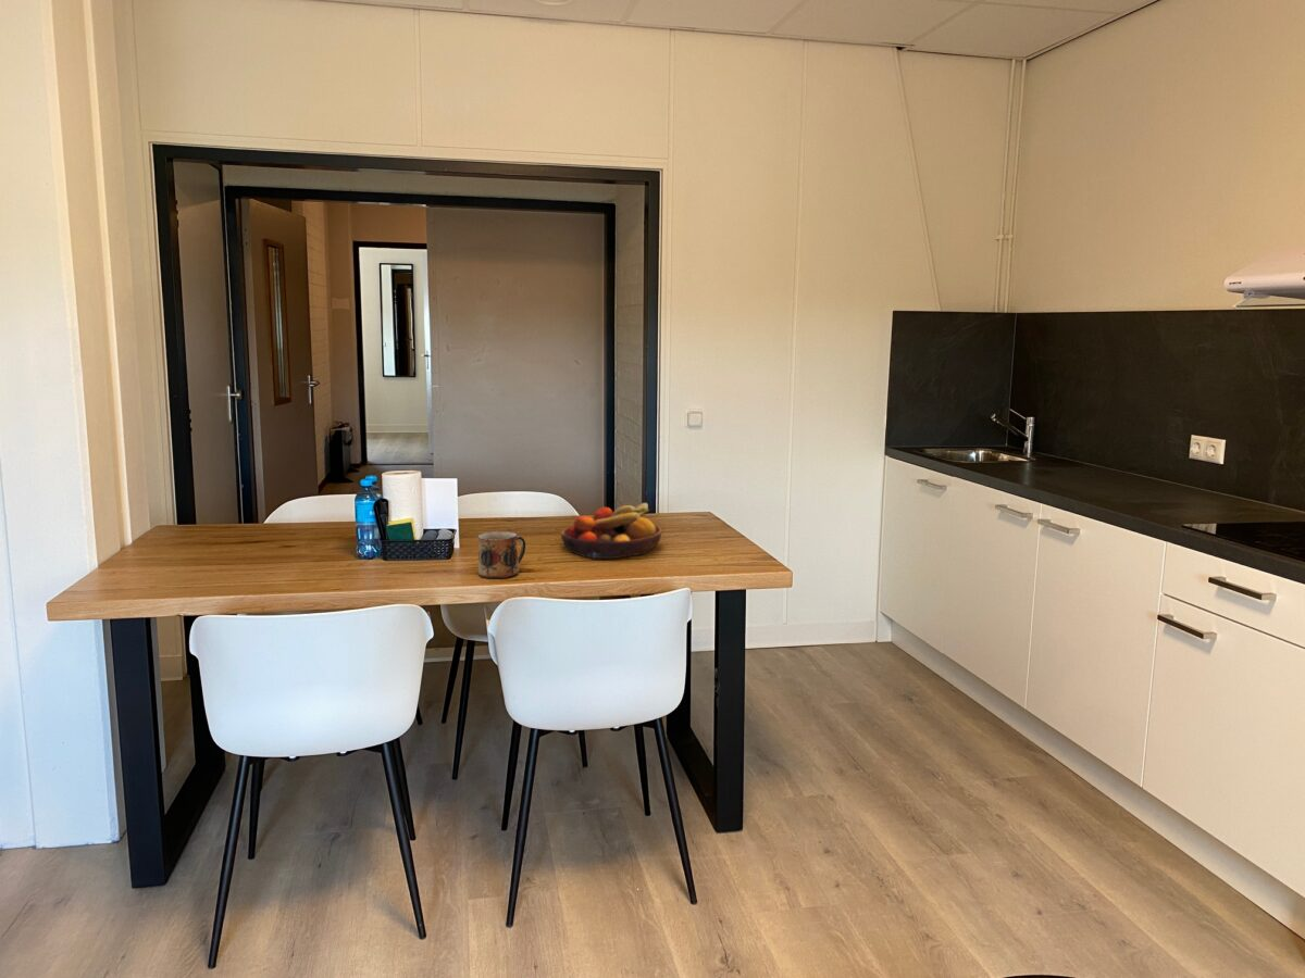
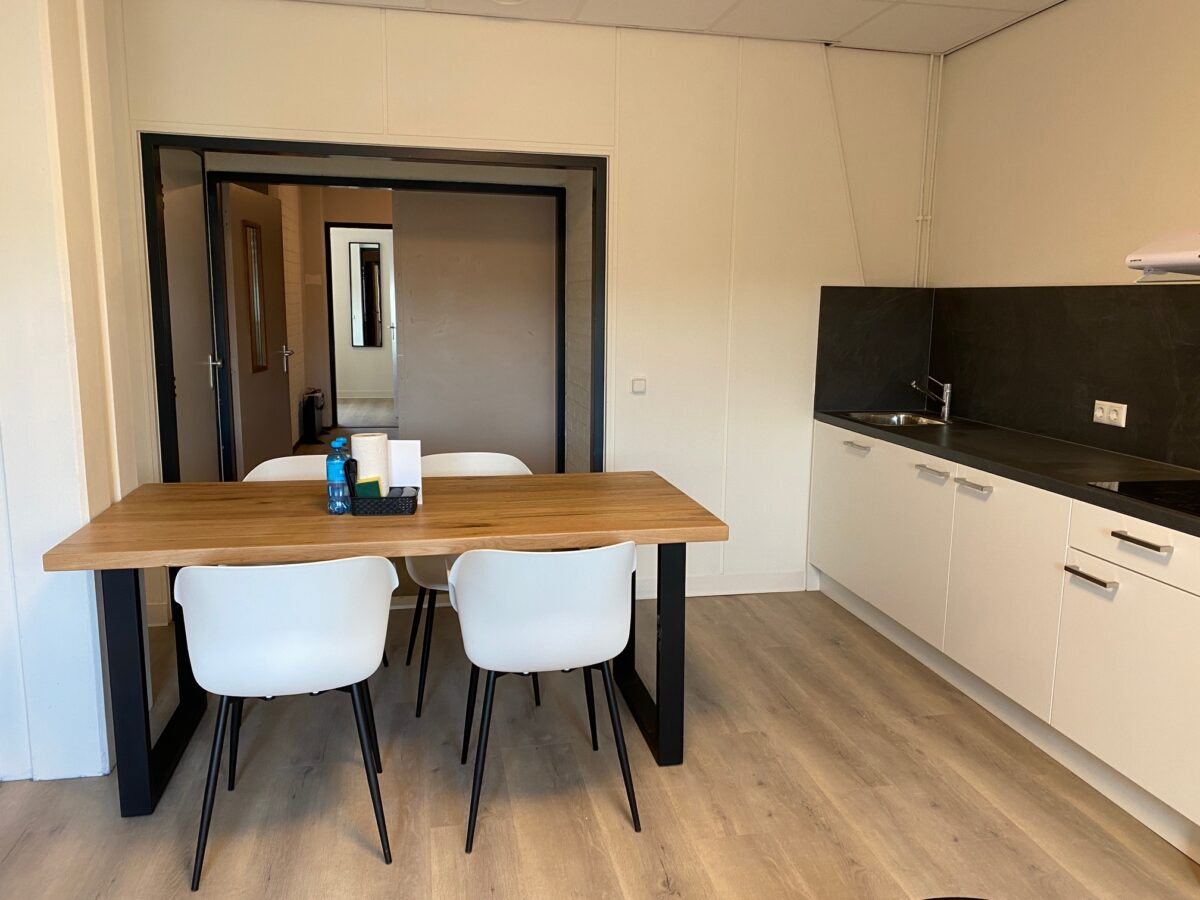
- fruit bowl [560,502,663,560]
- mug [476,530,526,579]
